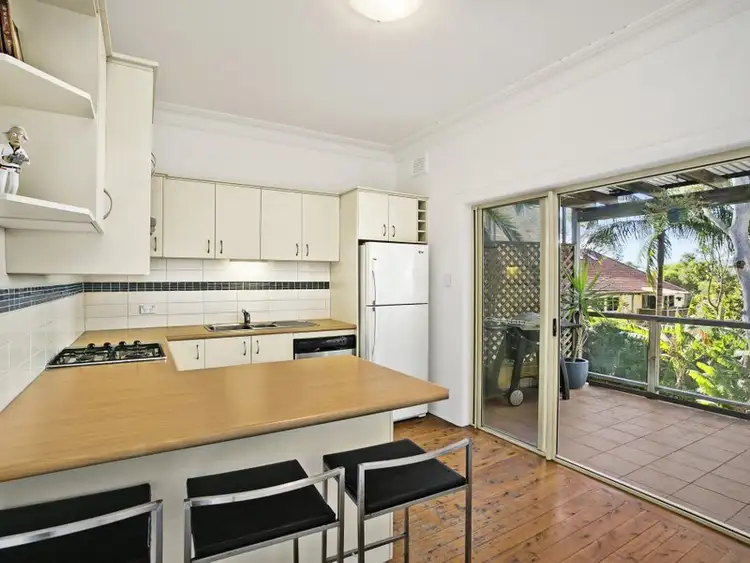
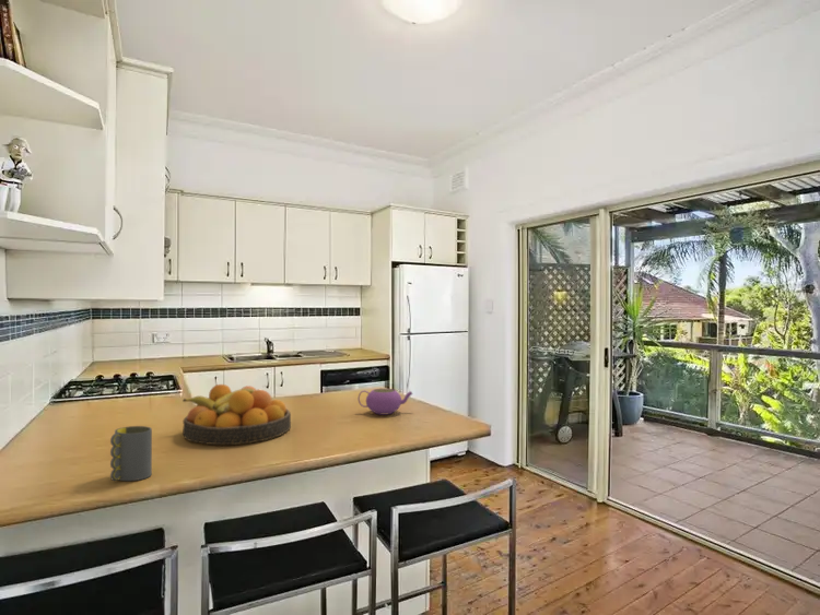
+ mug [109,425,153,482]
+ teapot [358,388,413,415]
+ fruit bowl [181,383,292,446]
